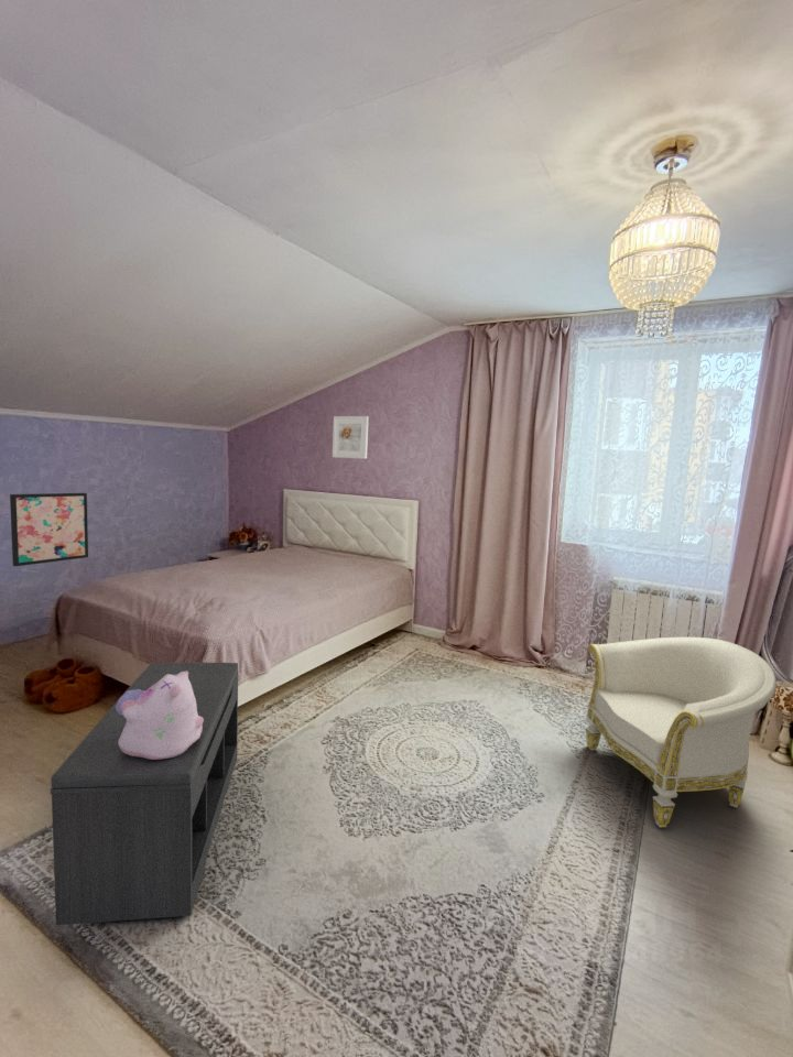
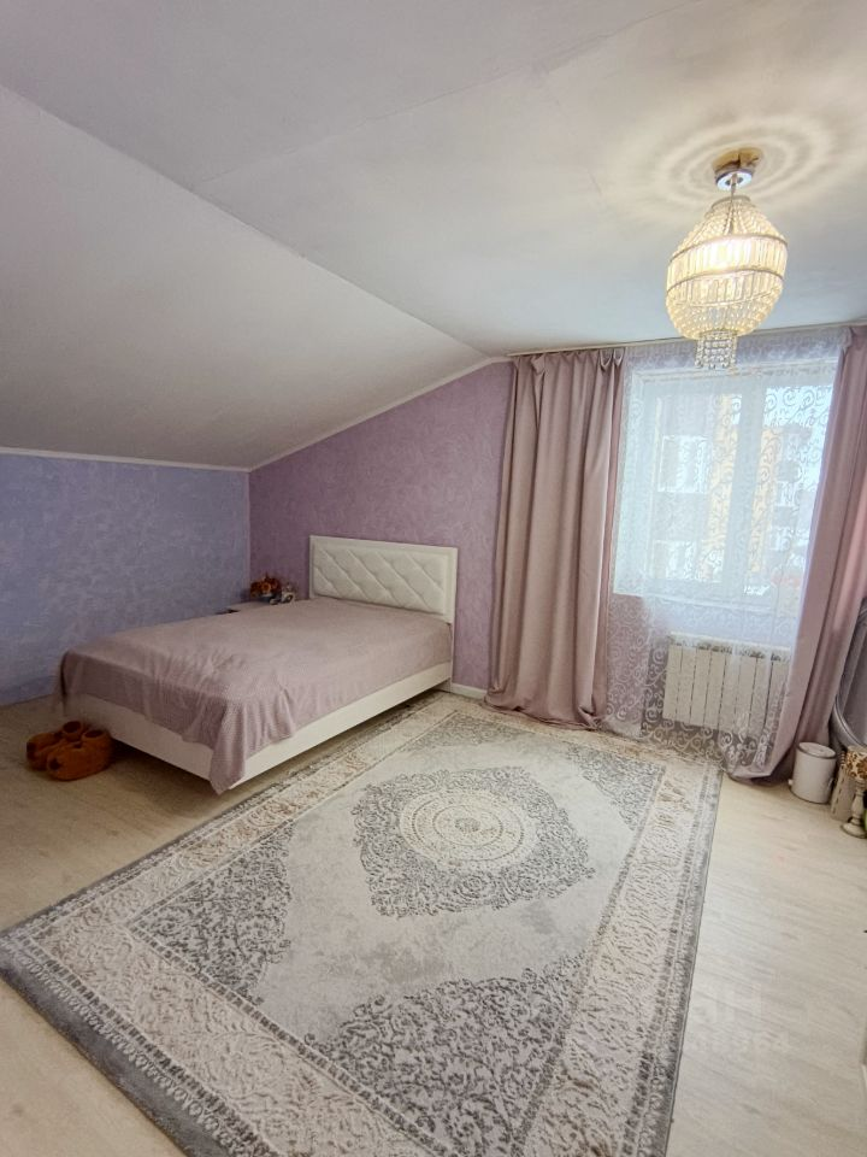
- bench [50,662,239,926]
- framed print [332,415,370,460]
- armchair [585,636,778,828]
- wall art [9,492,89,567]
- plush toy [116,672,204,760]
